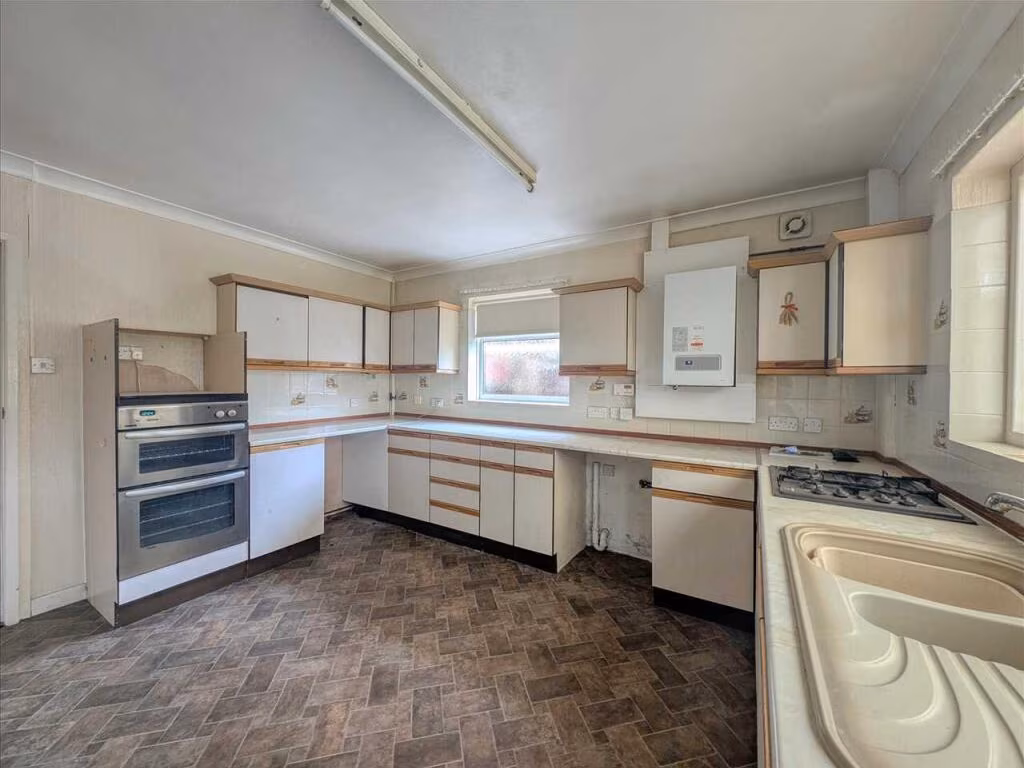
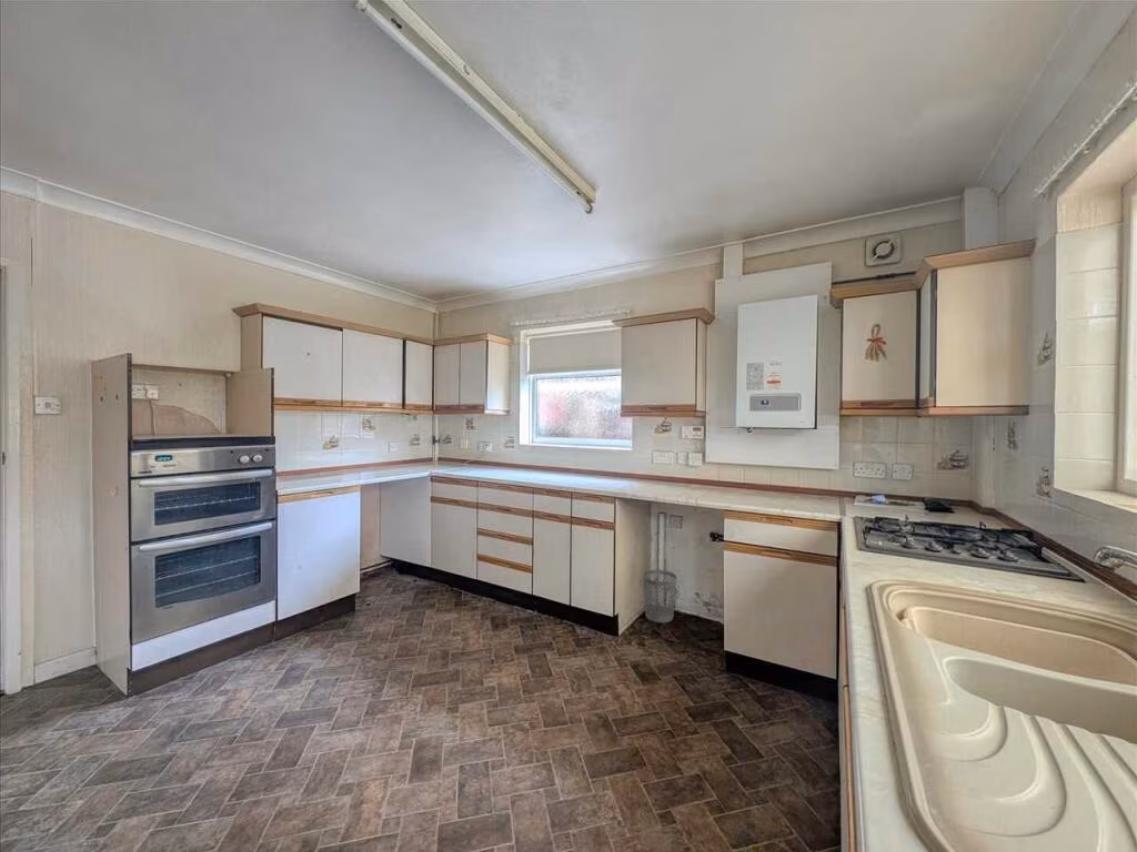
+ wastebasket [642,569,678,623]
